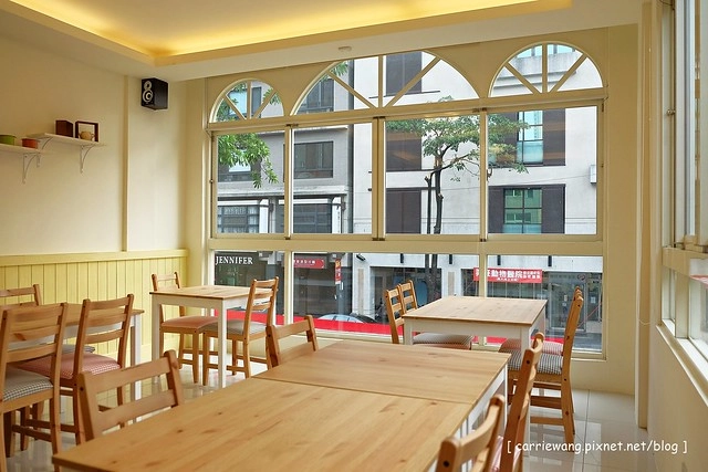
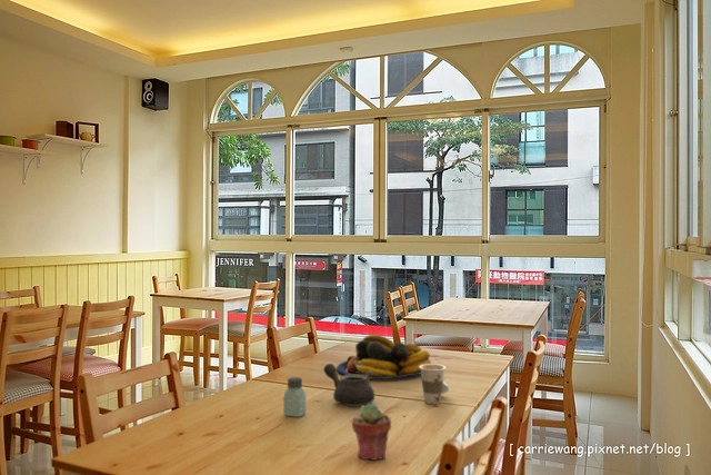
+ teapot [323,363,375,407]
+ fruit bowl [337,334,432,380]
+ saltshaker [282,376,307,418]
+ potted succulent [351,403,392,462]
+ cup [419,363,450,405]
